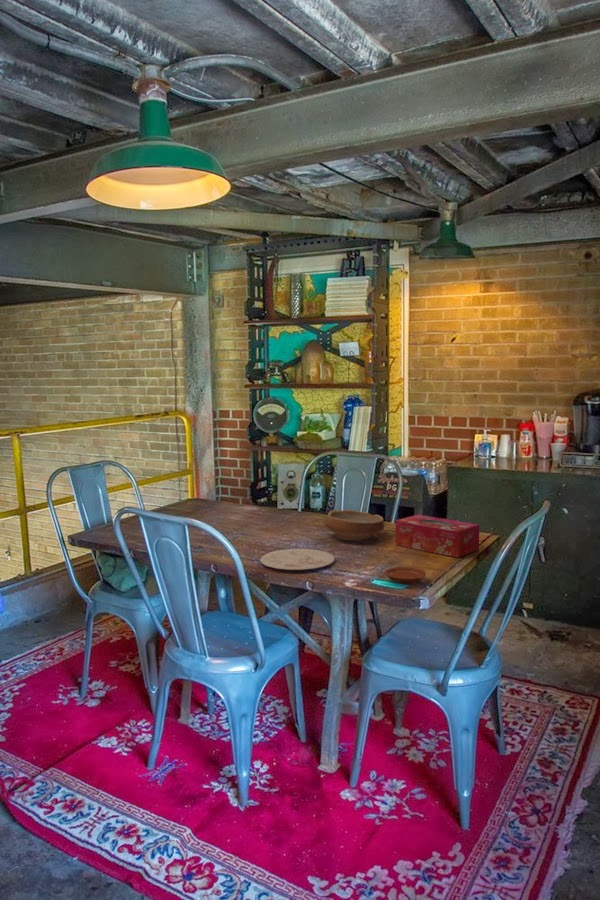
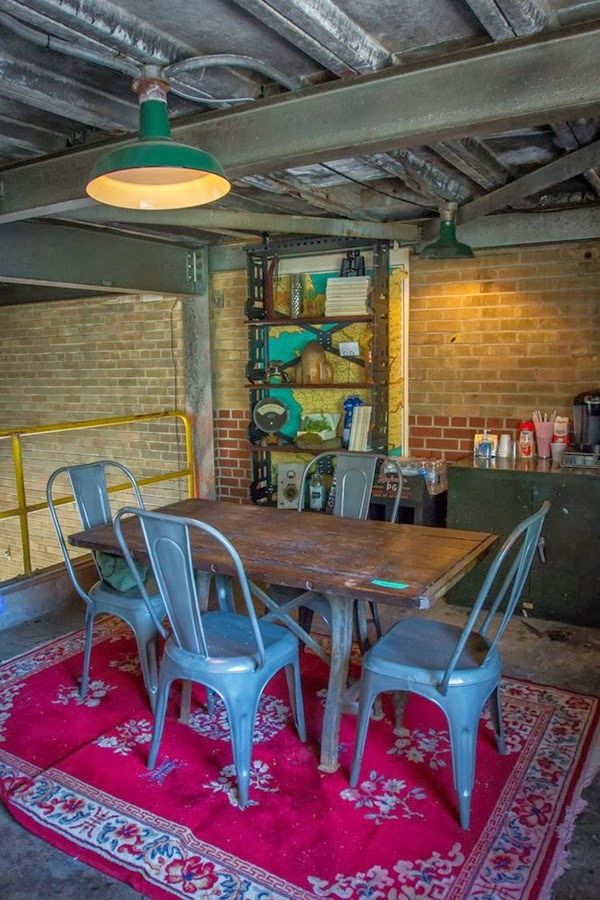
- plate [259,548,335,571]
- bowl [324,509,385,541]
- plate [384,566,427,585]
- tissue box [395,514,480,558]
